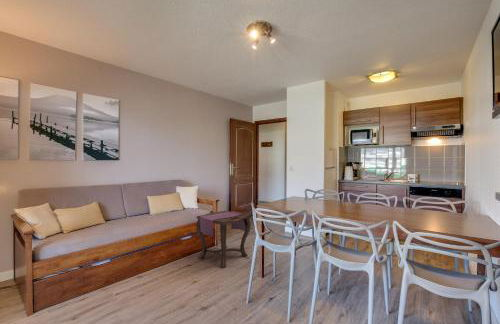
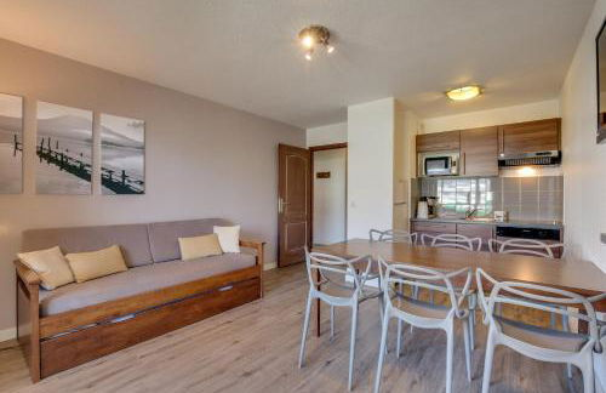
- side table [195,210,252,269]
